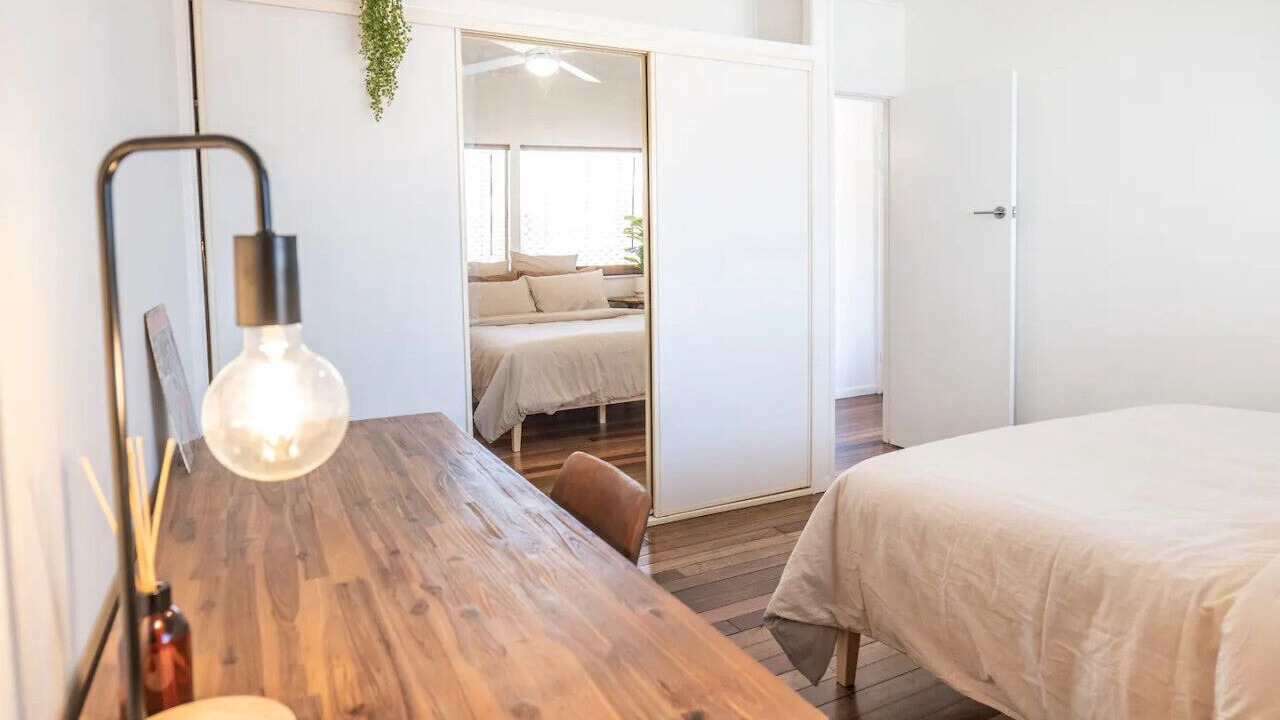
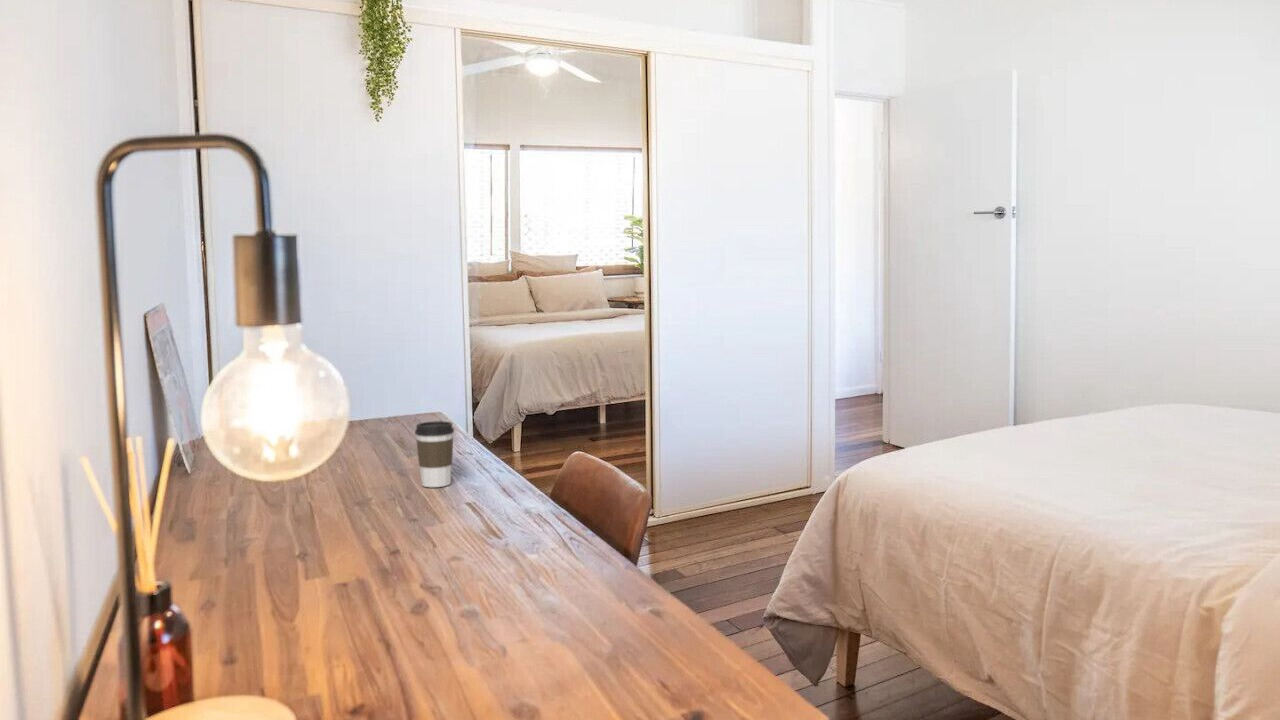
+ coffee cup [414,420,455,488]
